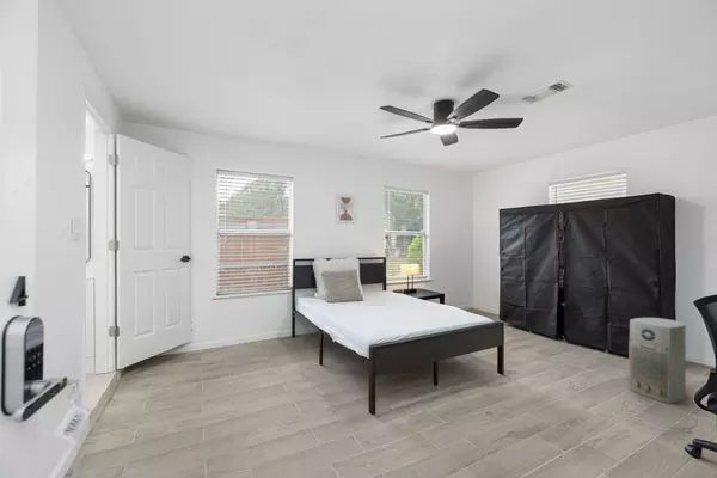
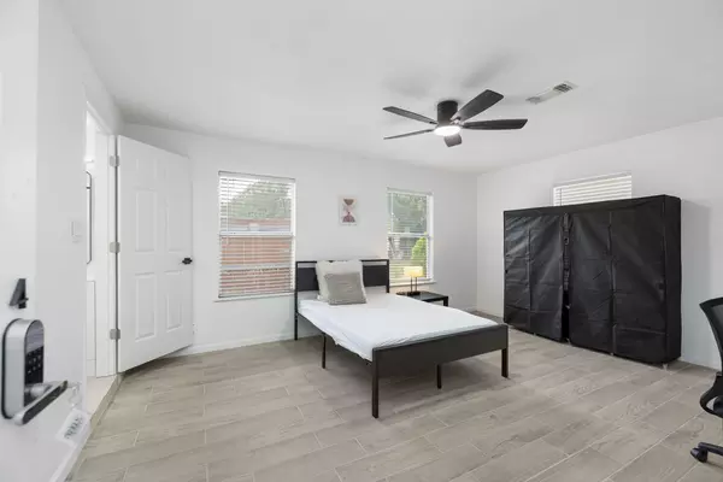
- air purifier [627,317,687,405]
